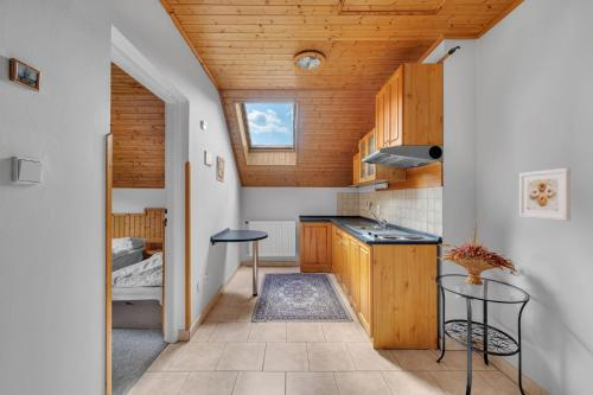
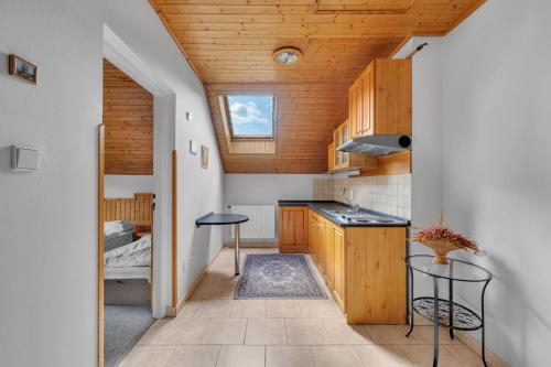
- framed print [518,167,572,222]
